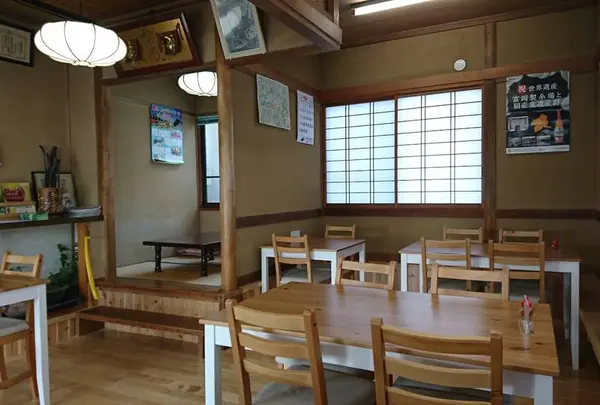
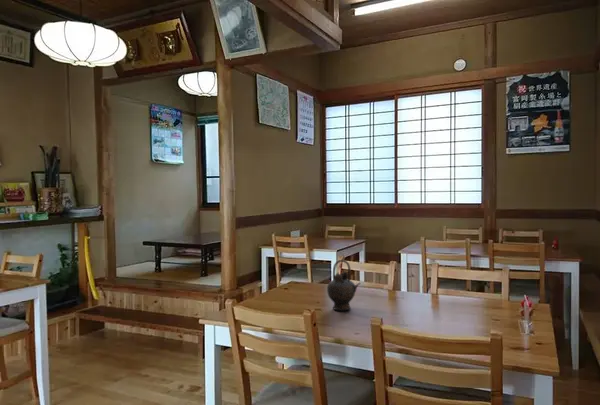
+ teapot [326,259,362,312]
